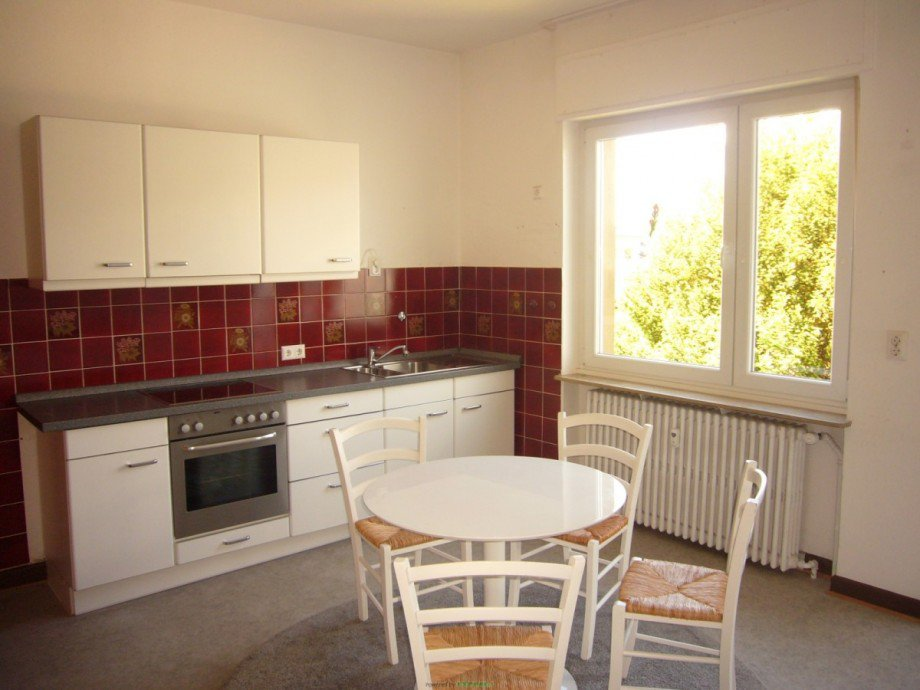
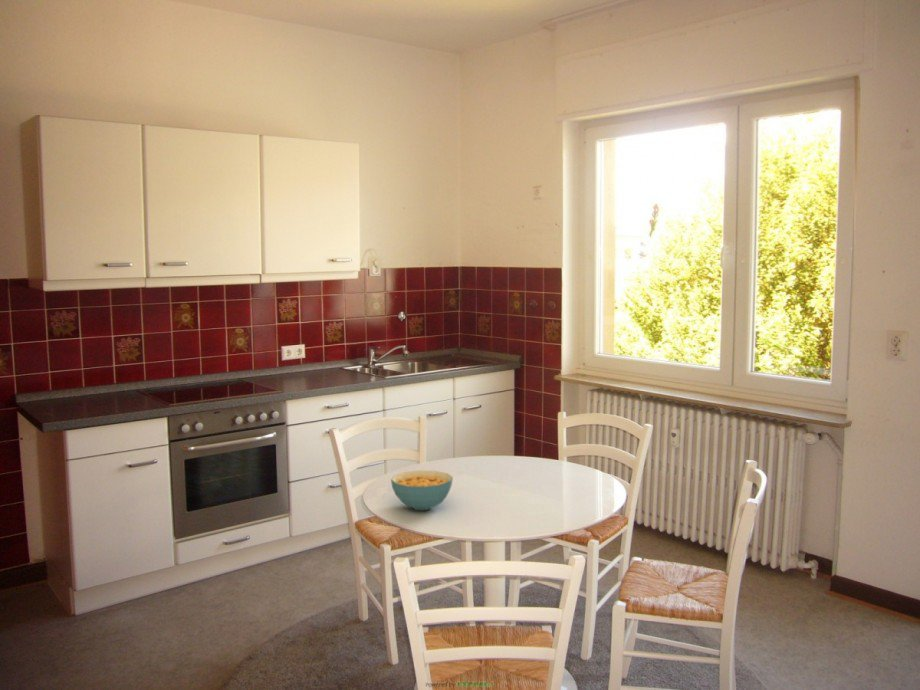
+ cereal bowl [390,470,454,511]
